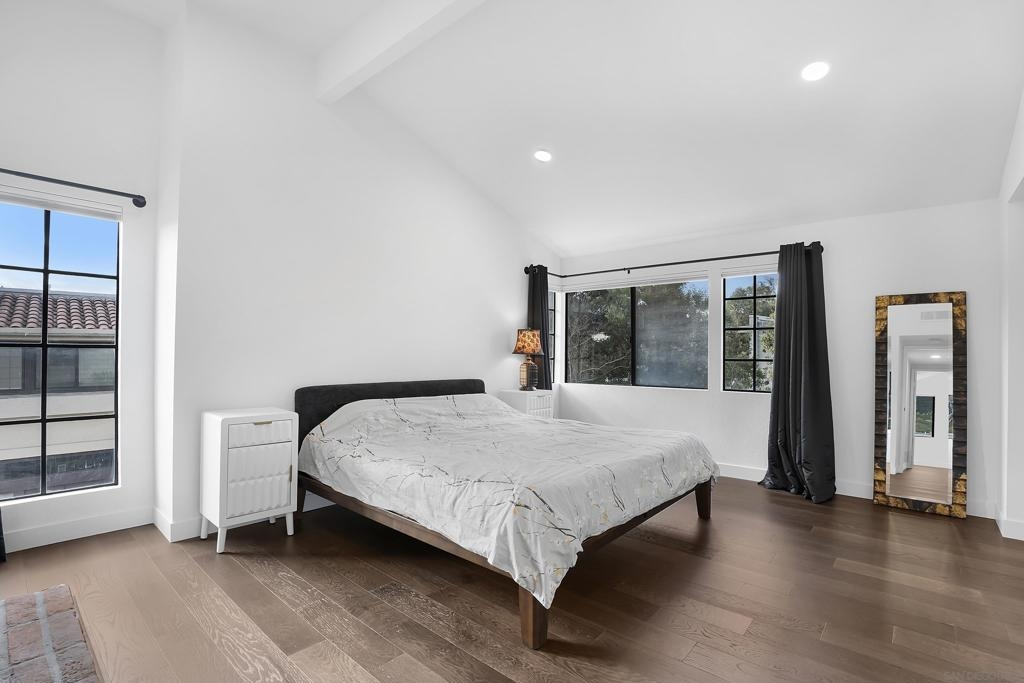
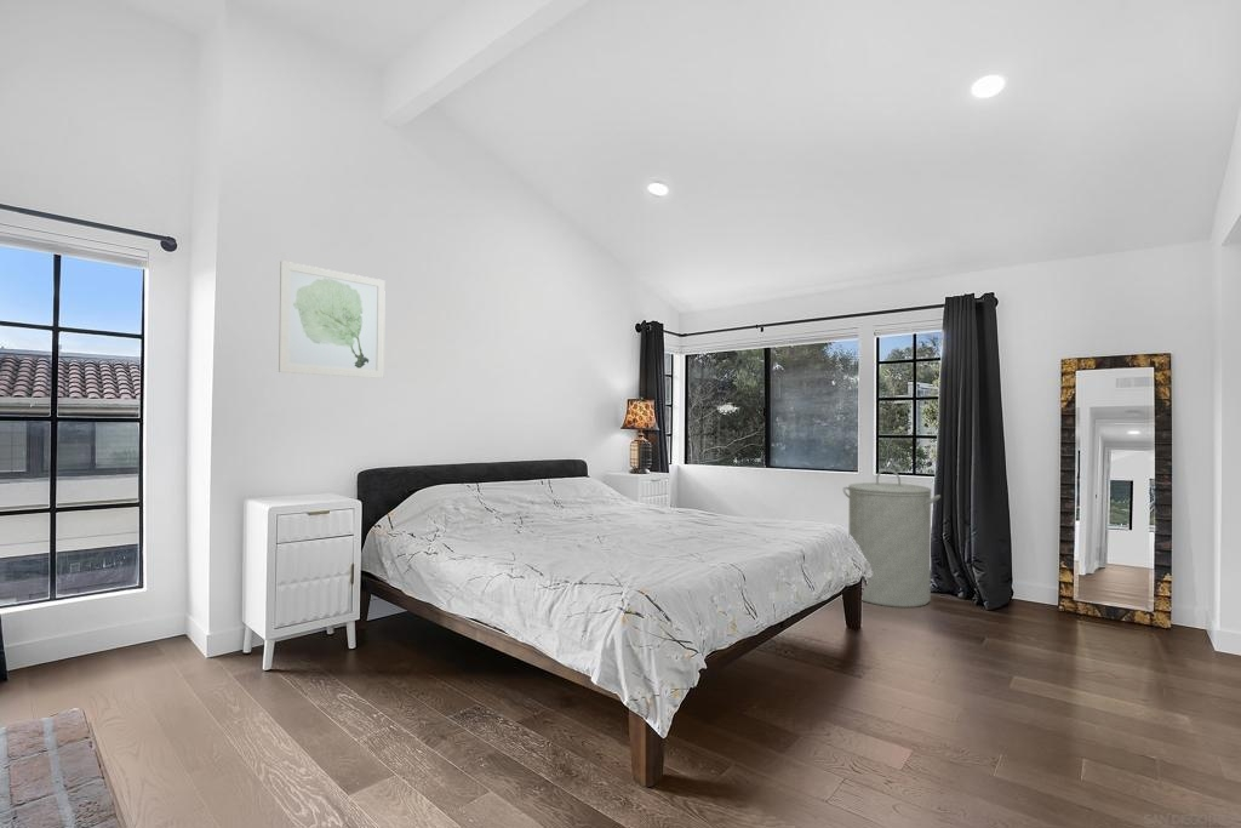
+ wall art [278,259,387,379]
+ laundry hamper [842,468,942,609]
